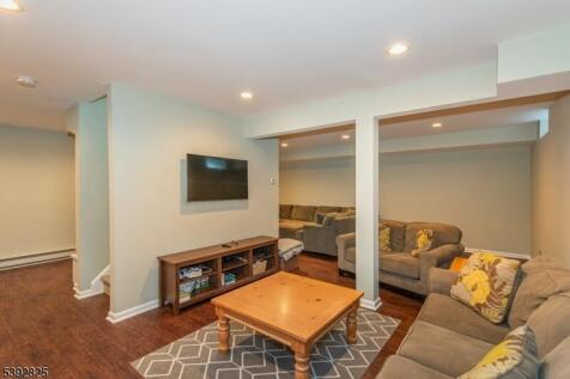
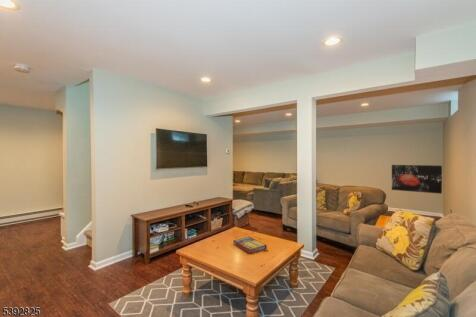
+ wall art [391,164,443,195]
+ game compilation box [232,236,268,254]
